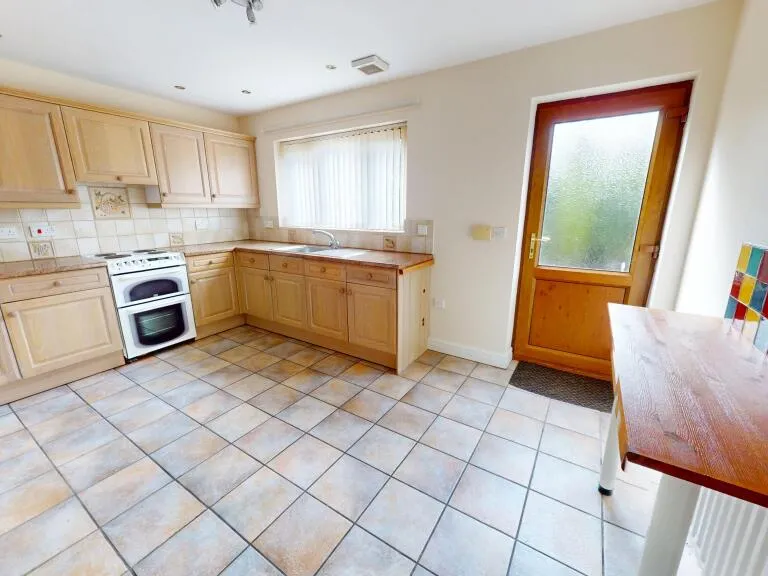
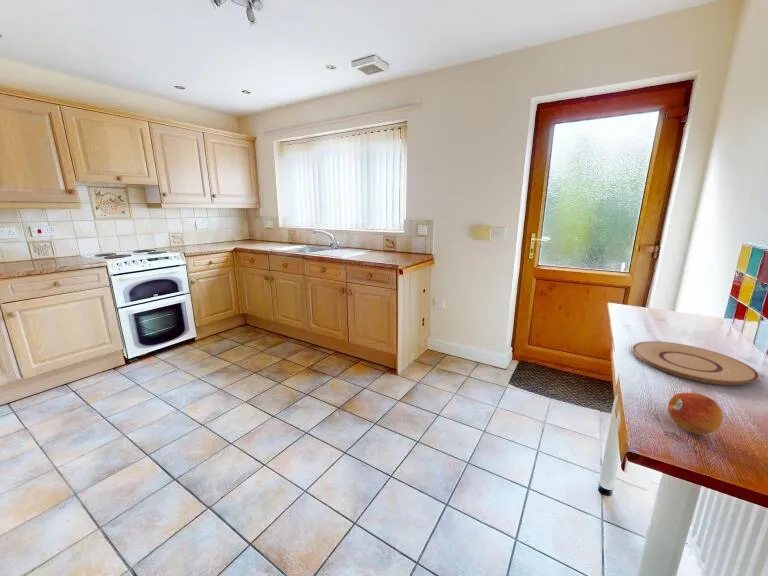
+ plate [631,340,760,386]
+ fruit [667,392,724,436]
